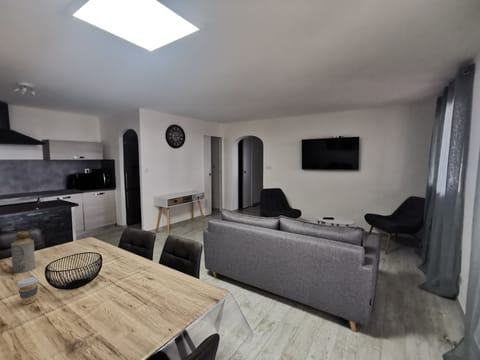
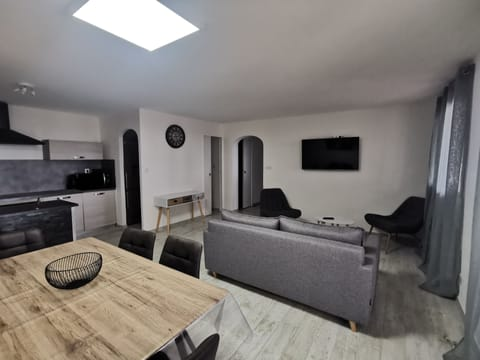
- bottle [10,230,36,274]
- coffee cup [16,276,40,305]
